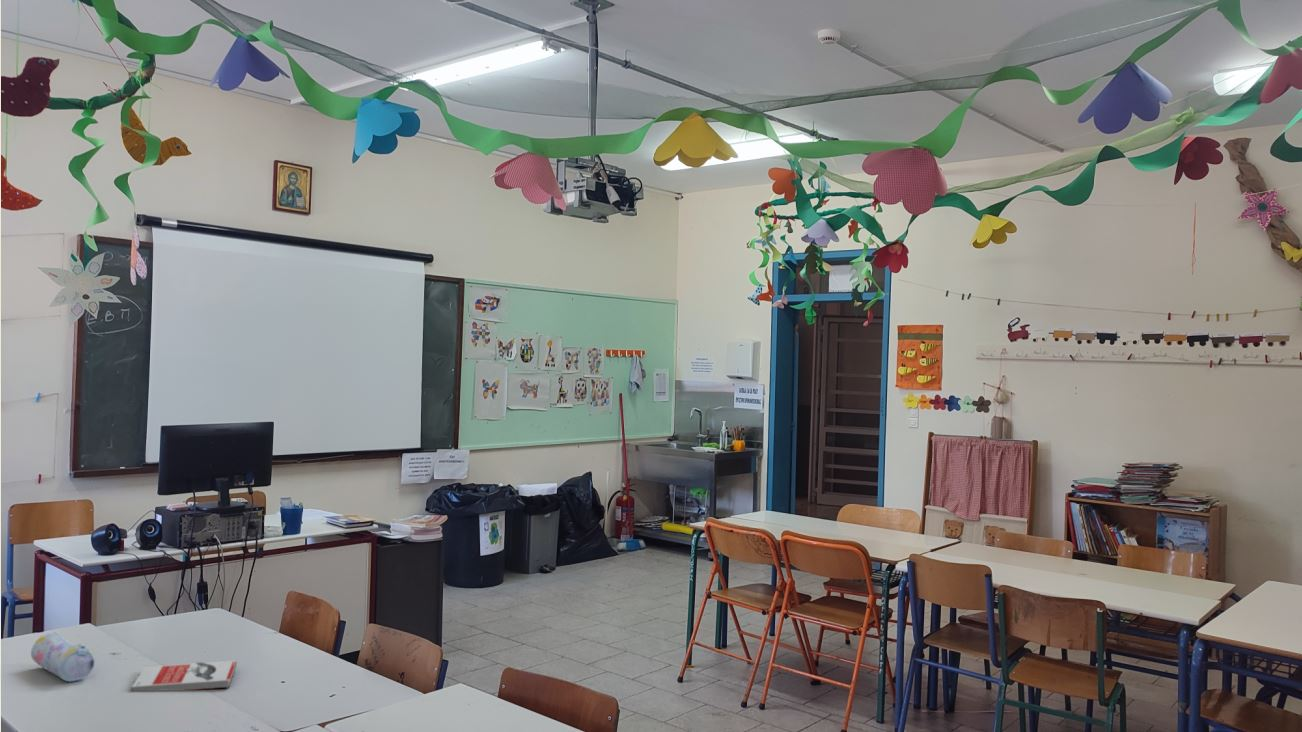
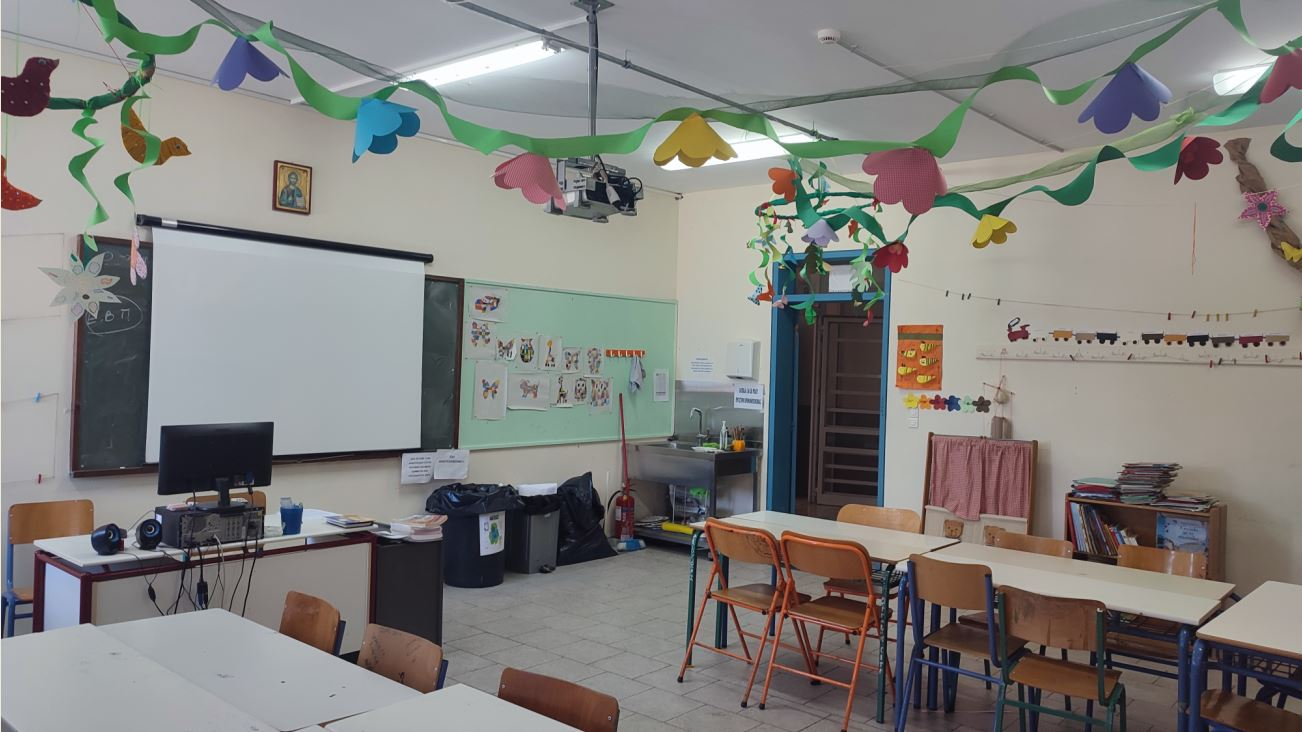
- pencil case [30,631,95,683]
- book [131,659,237,692]
